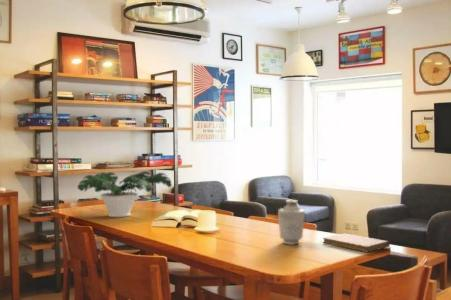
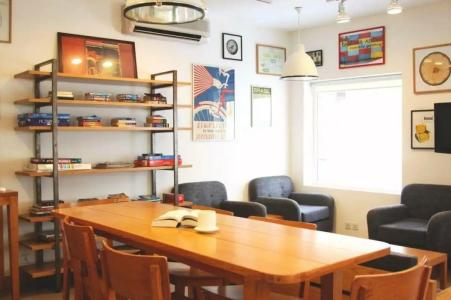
- notebook [322,233,391,253]
- vase [277,199,306,246]
- potted plant [77,170,173,218]
